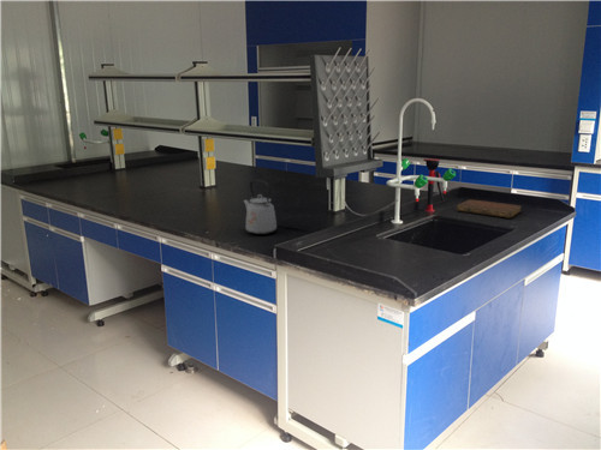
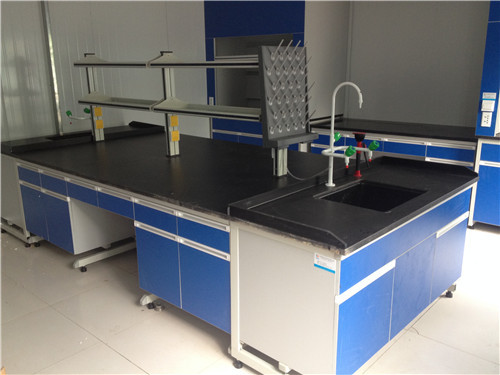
- notebook [456,198,523,220]
- kettle [242,179,278,235]
